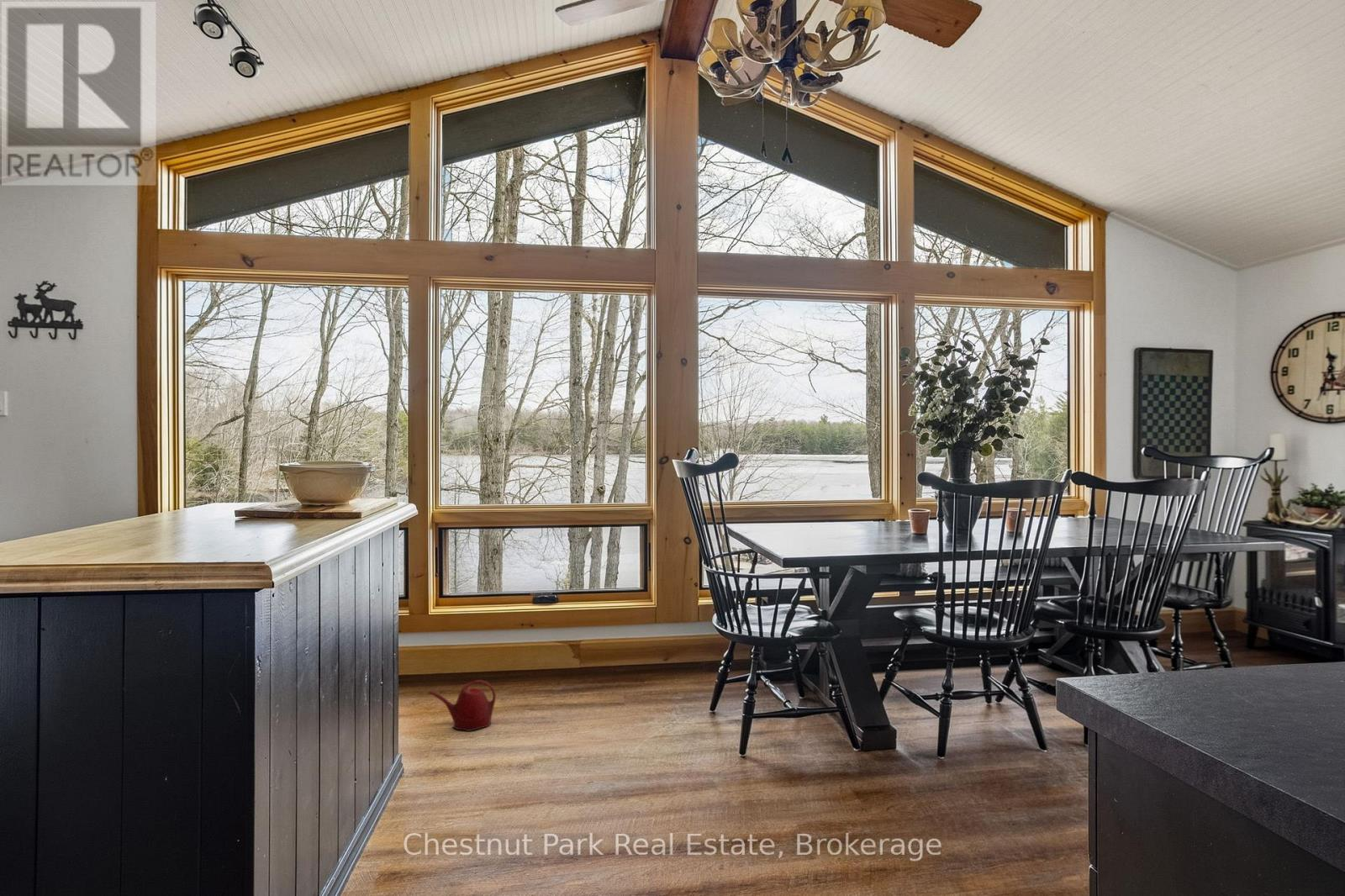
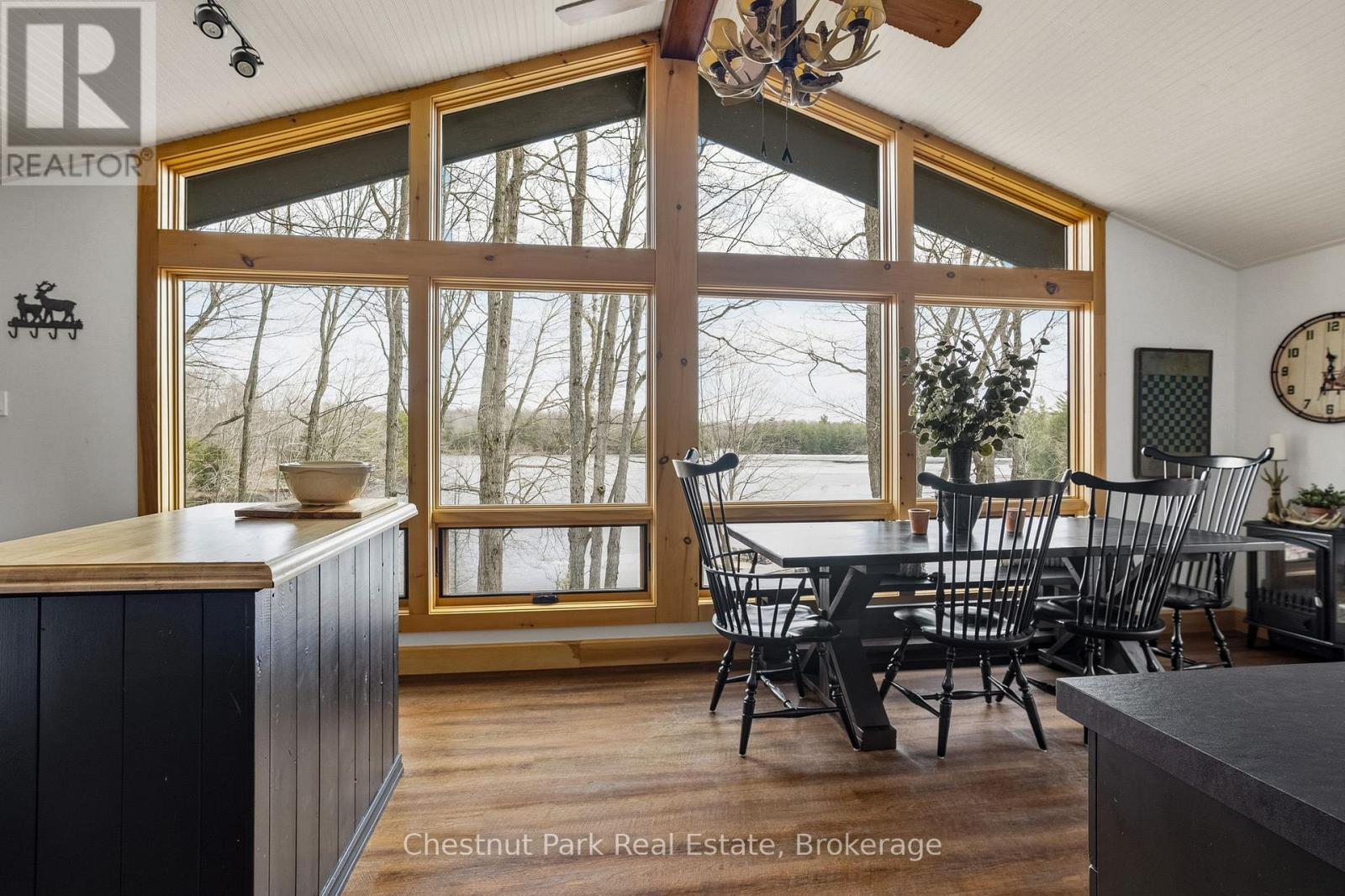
- watering can [427,679,497,732]
